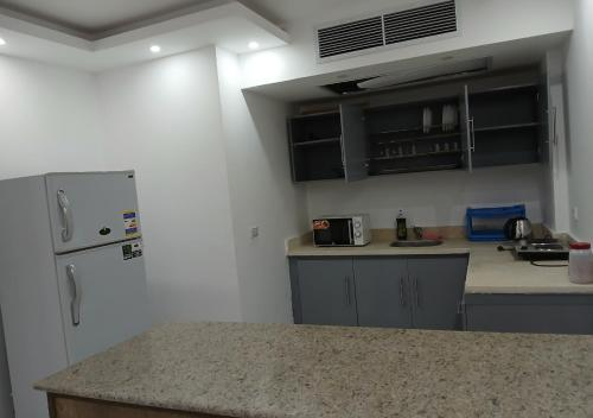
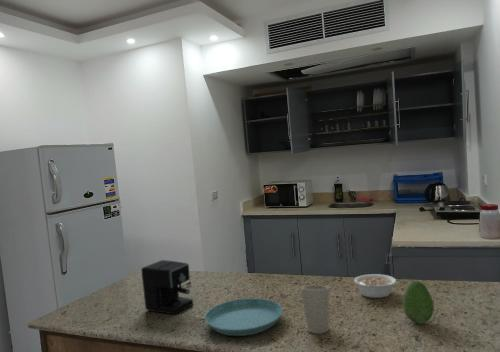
+ coffee maker [140,259,194,316]
+ cup [300,283,330,335]
+ fruit [402,280,435,325]
+ legume [353,273,400,299]
+ saucer [204,297,283,337]
